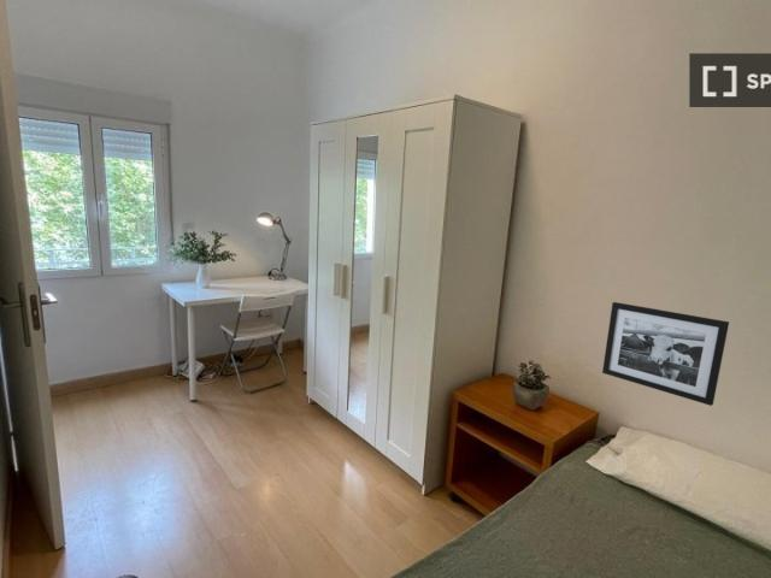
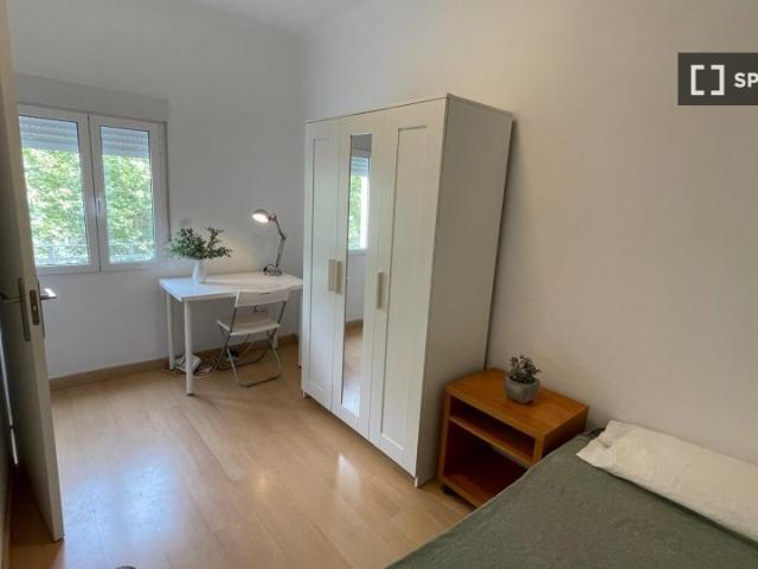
- picture frame [601,301,730,407]
